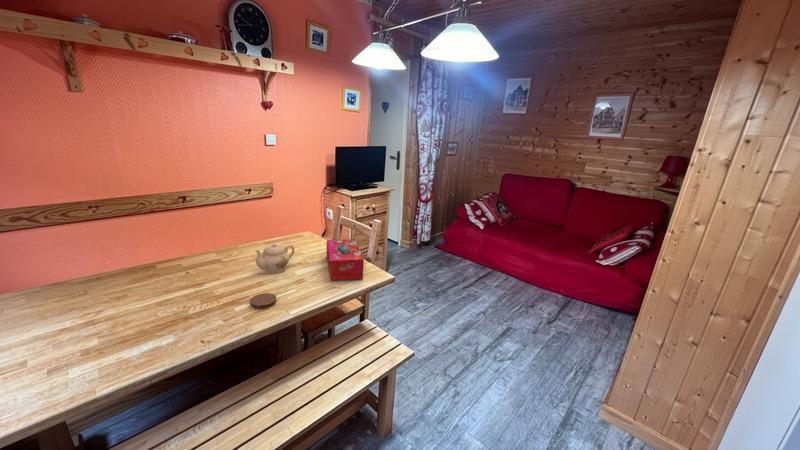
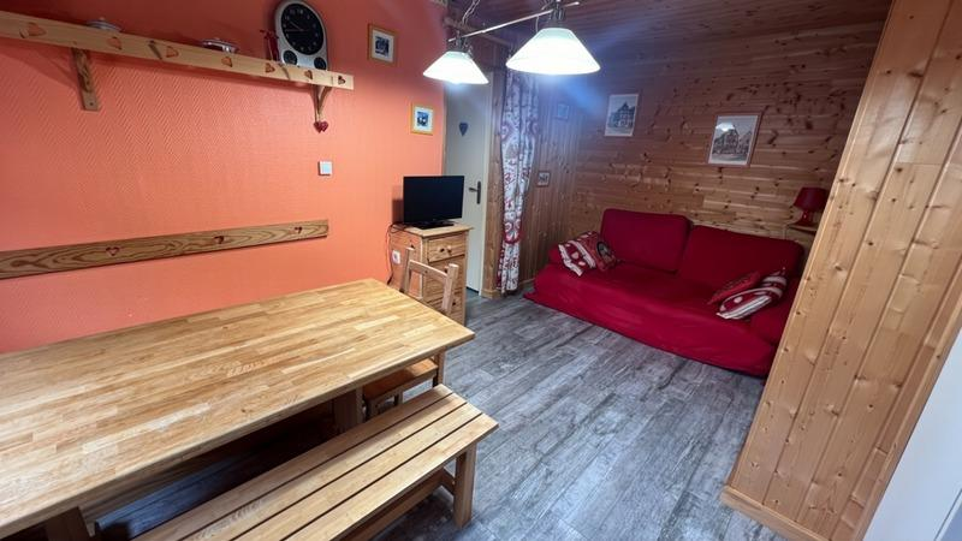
- teapot [254,243,295,274]
- coaster [249,292,277,310]
- tissue box [326,238,365,282]
